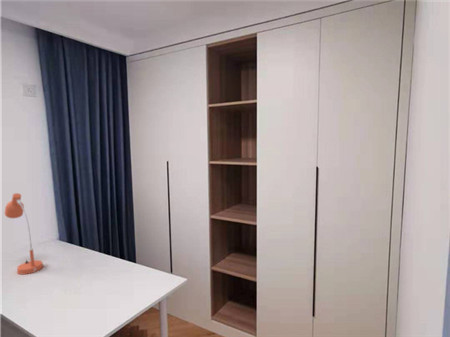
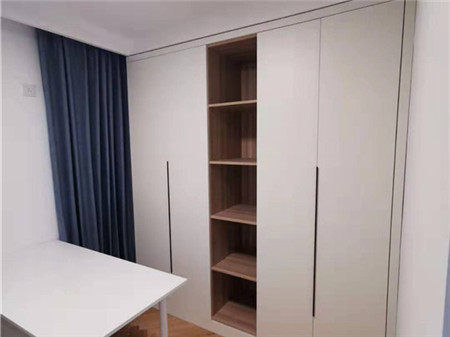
- desk lamp [4,192,44,275]
